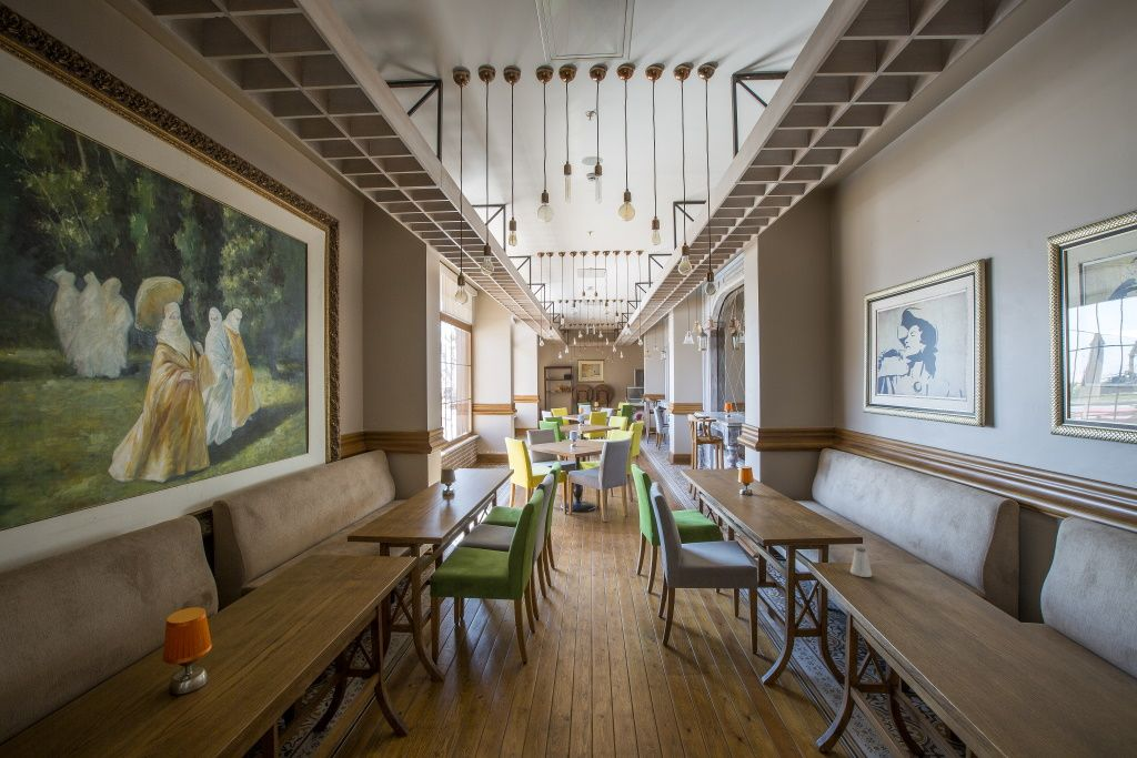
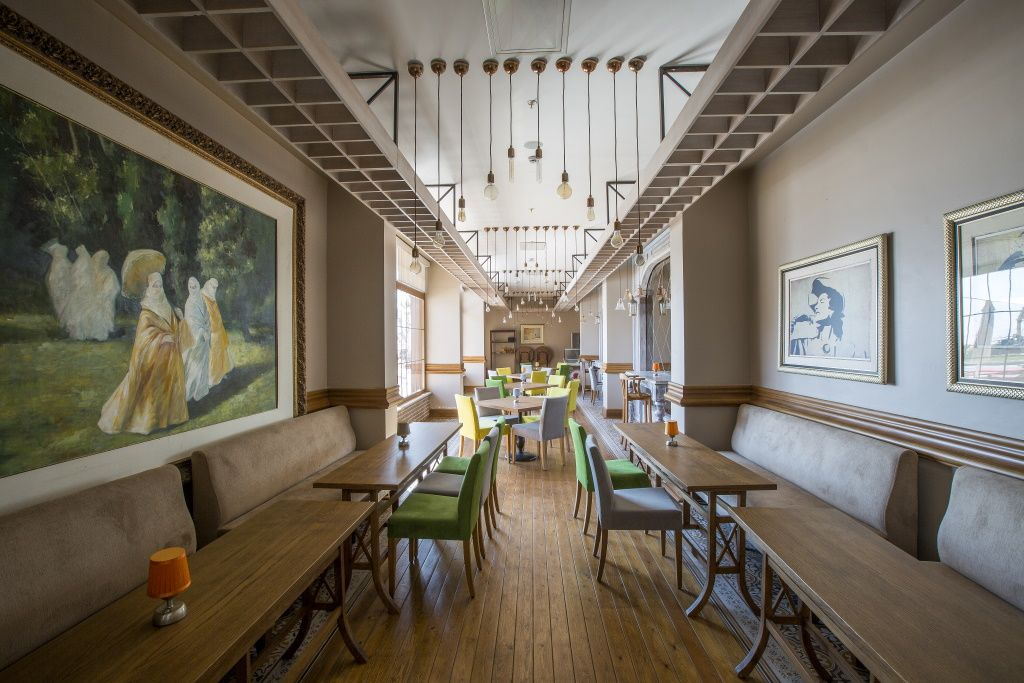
- saltshaker [849,546,873,578]
